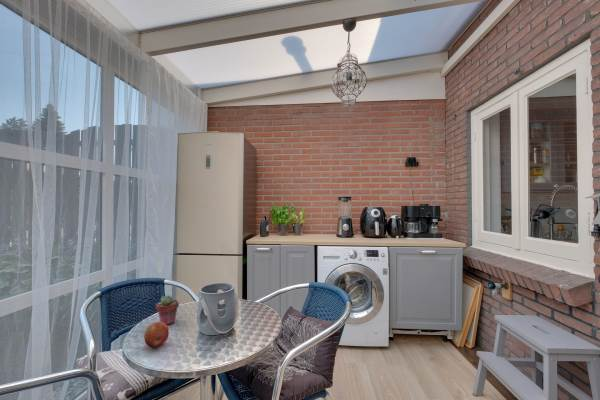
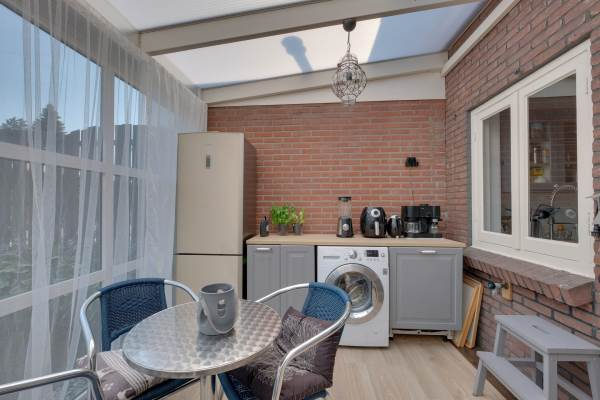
- potted succulent [155,294,180,326]
- apple [143,321,170,349]
